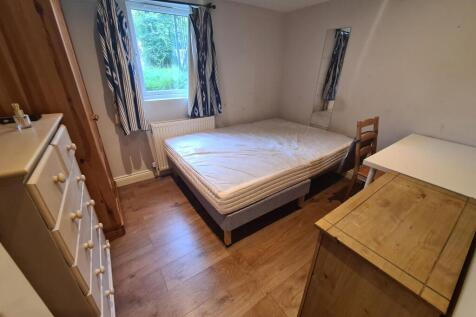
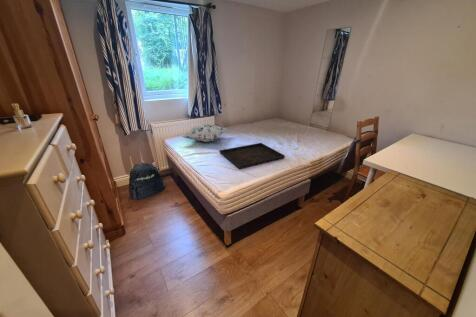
+ backpack [128,161,166,201]
+ serving tray [218,142,286,170]
+ decorative pillow [181,123,229,143]
